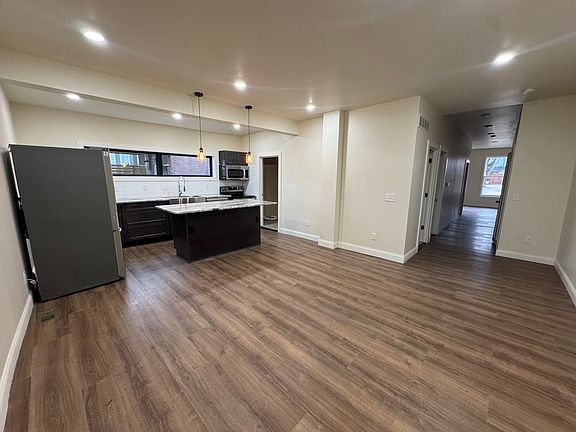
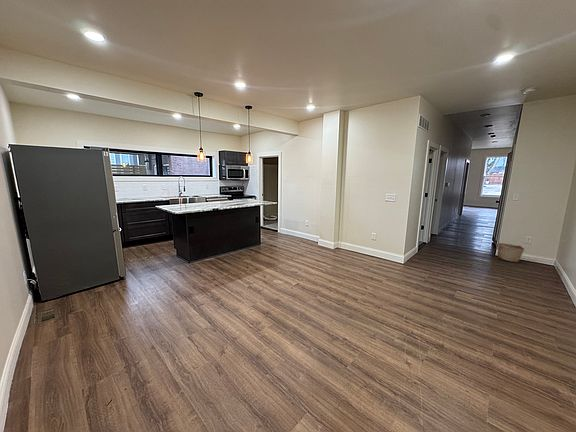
+ basket [497,242,525,263]
